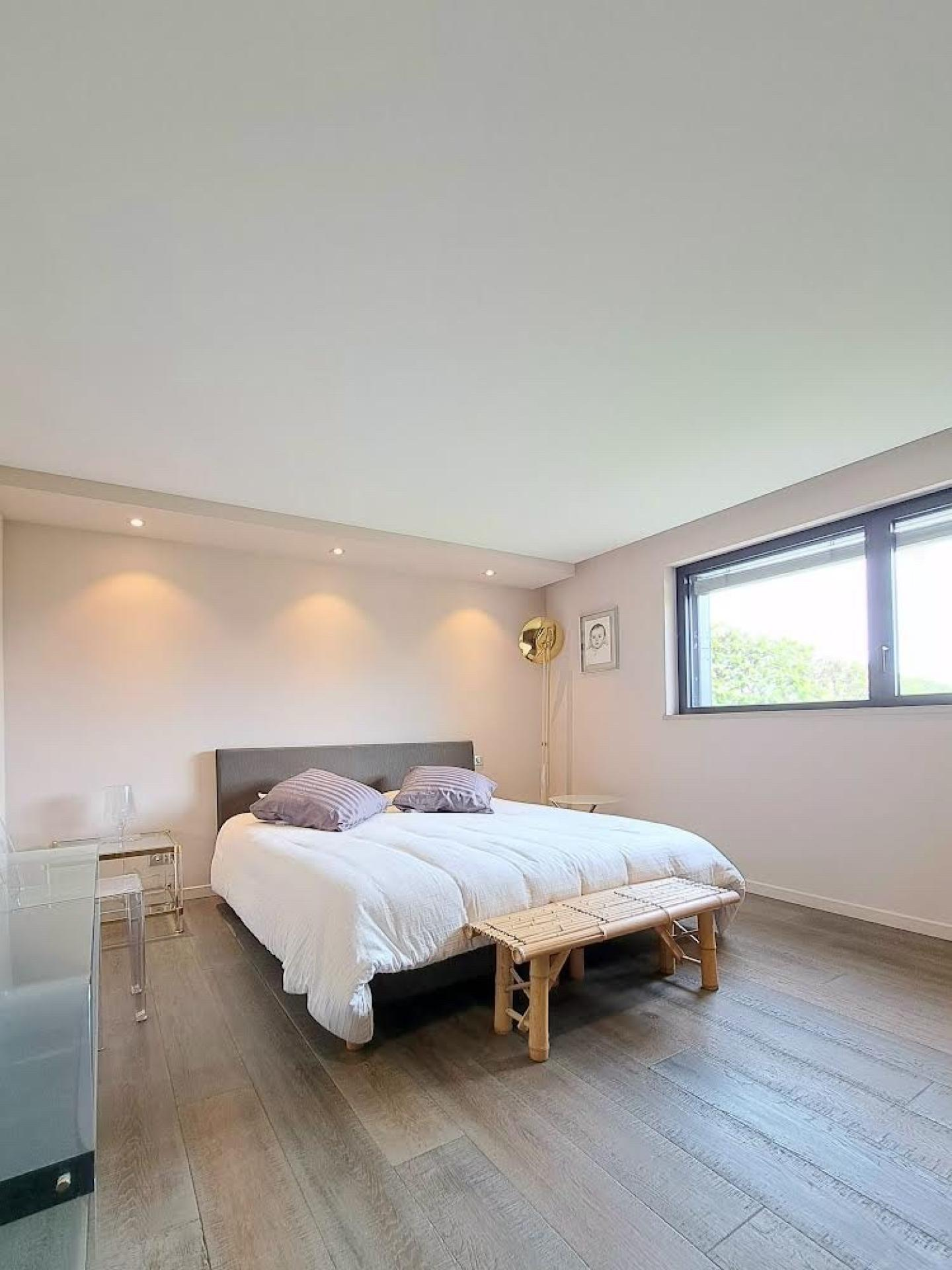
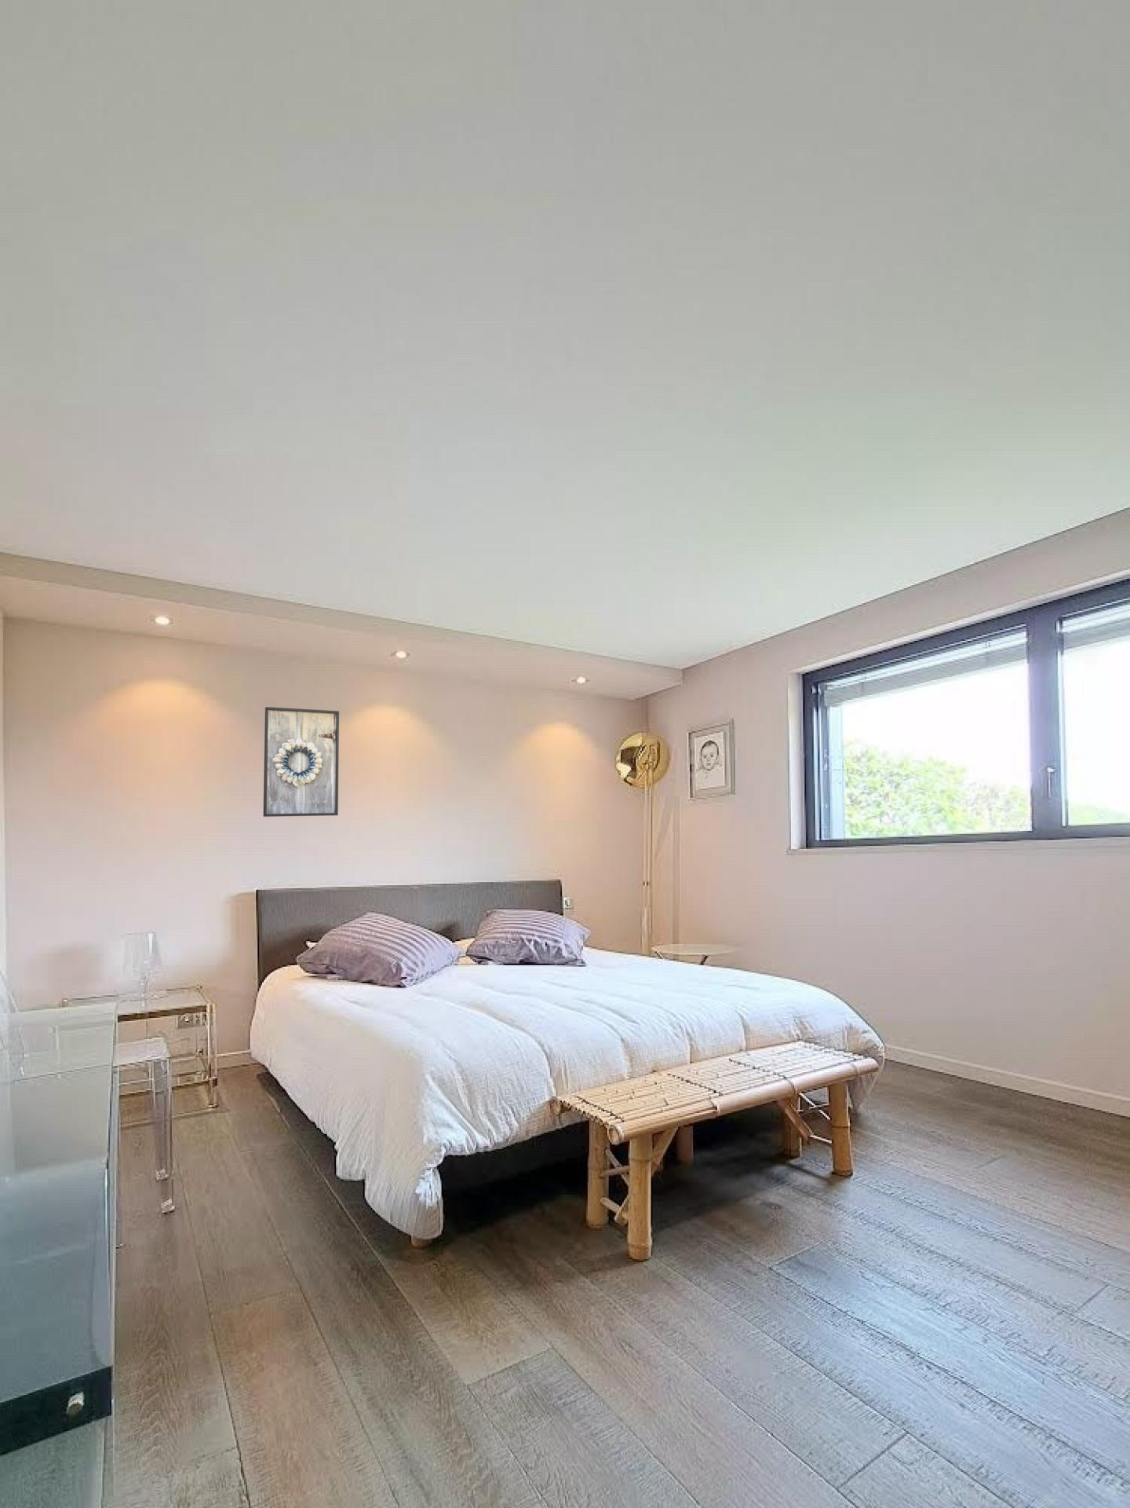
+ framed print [262,707,339,818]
